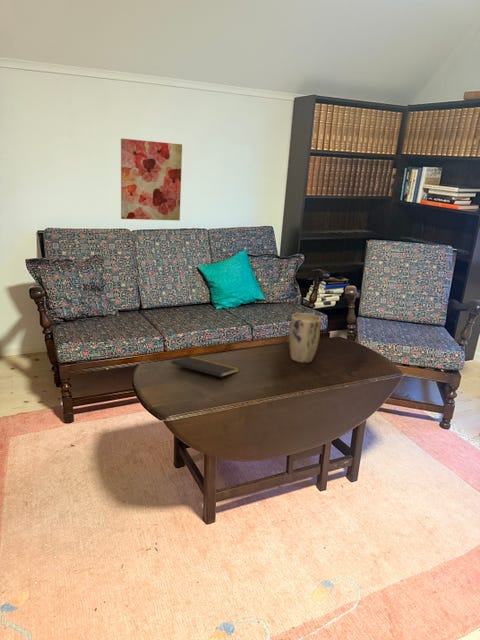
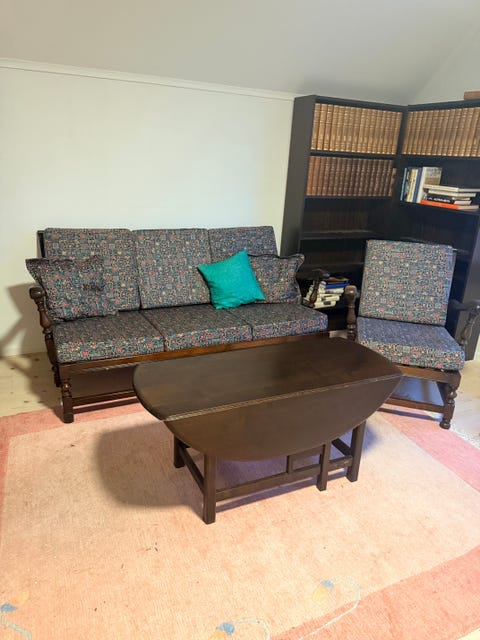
- notepad [170,355,240,386]
- wall art [120,138,183,221]
- plant pot [288,312,322,364]
